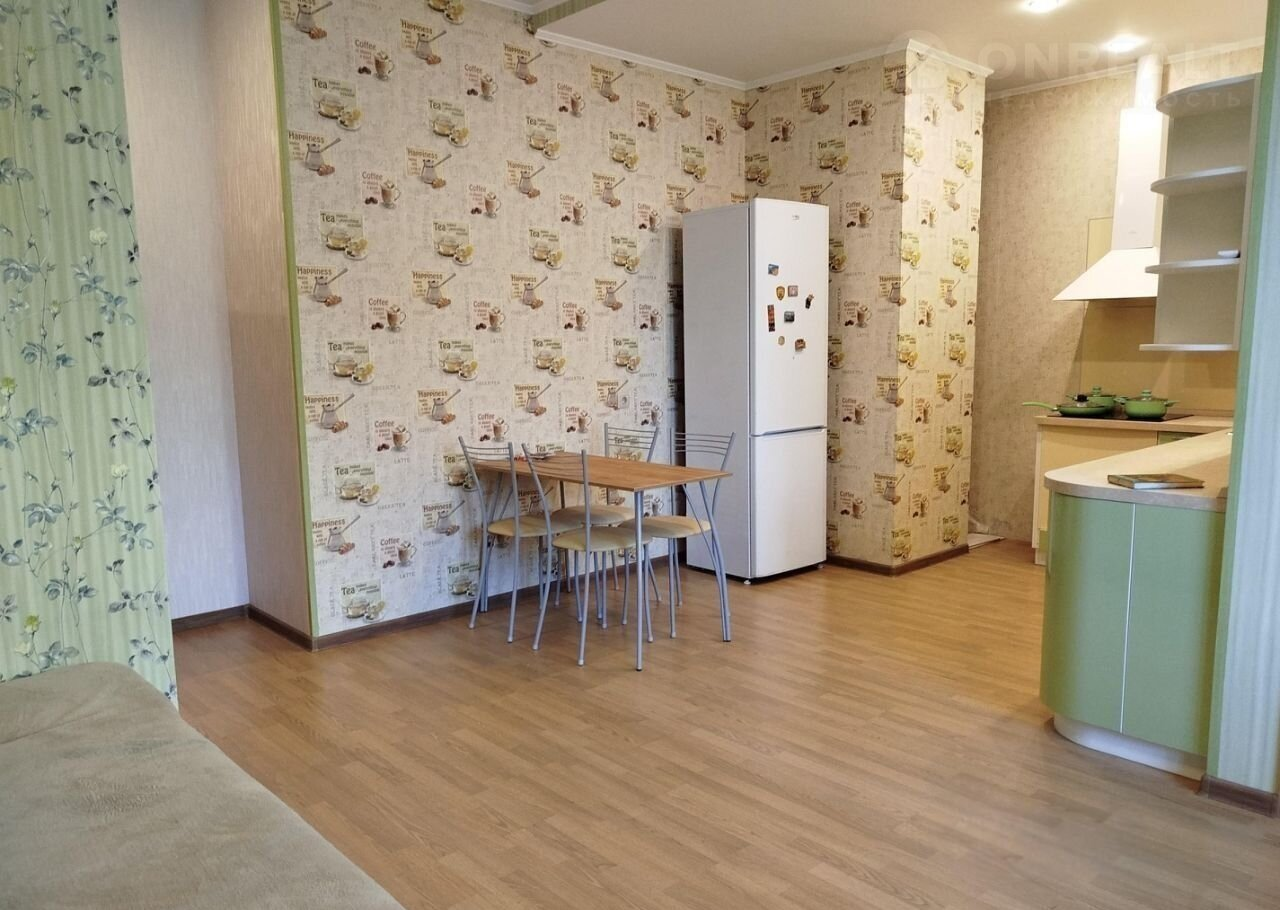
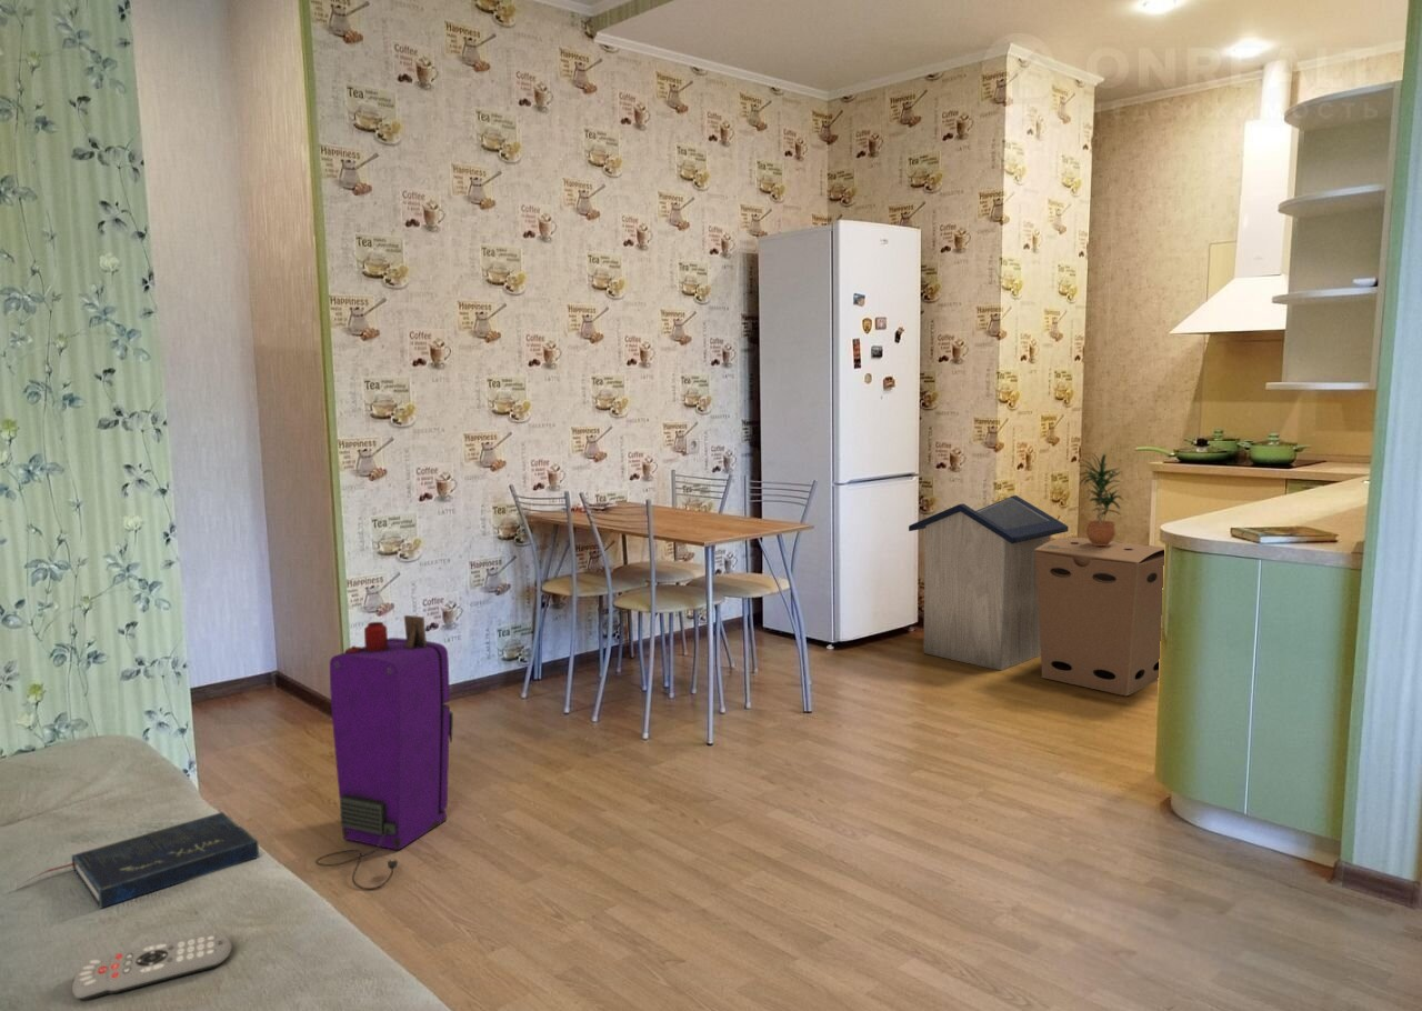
+ potted plant [1076,452,1124,545]
+ air purifier [314,614,454,891]
+ remote control [71,932,232,1002]
+ book [18,811,260,910]
+ cardboard box [1034,535,1165,698]
+ trash can [908,494,1070,671]
